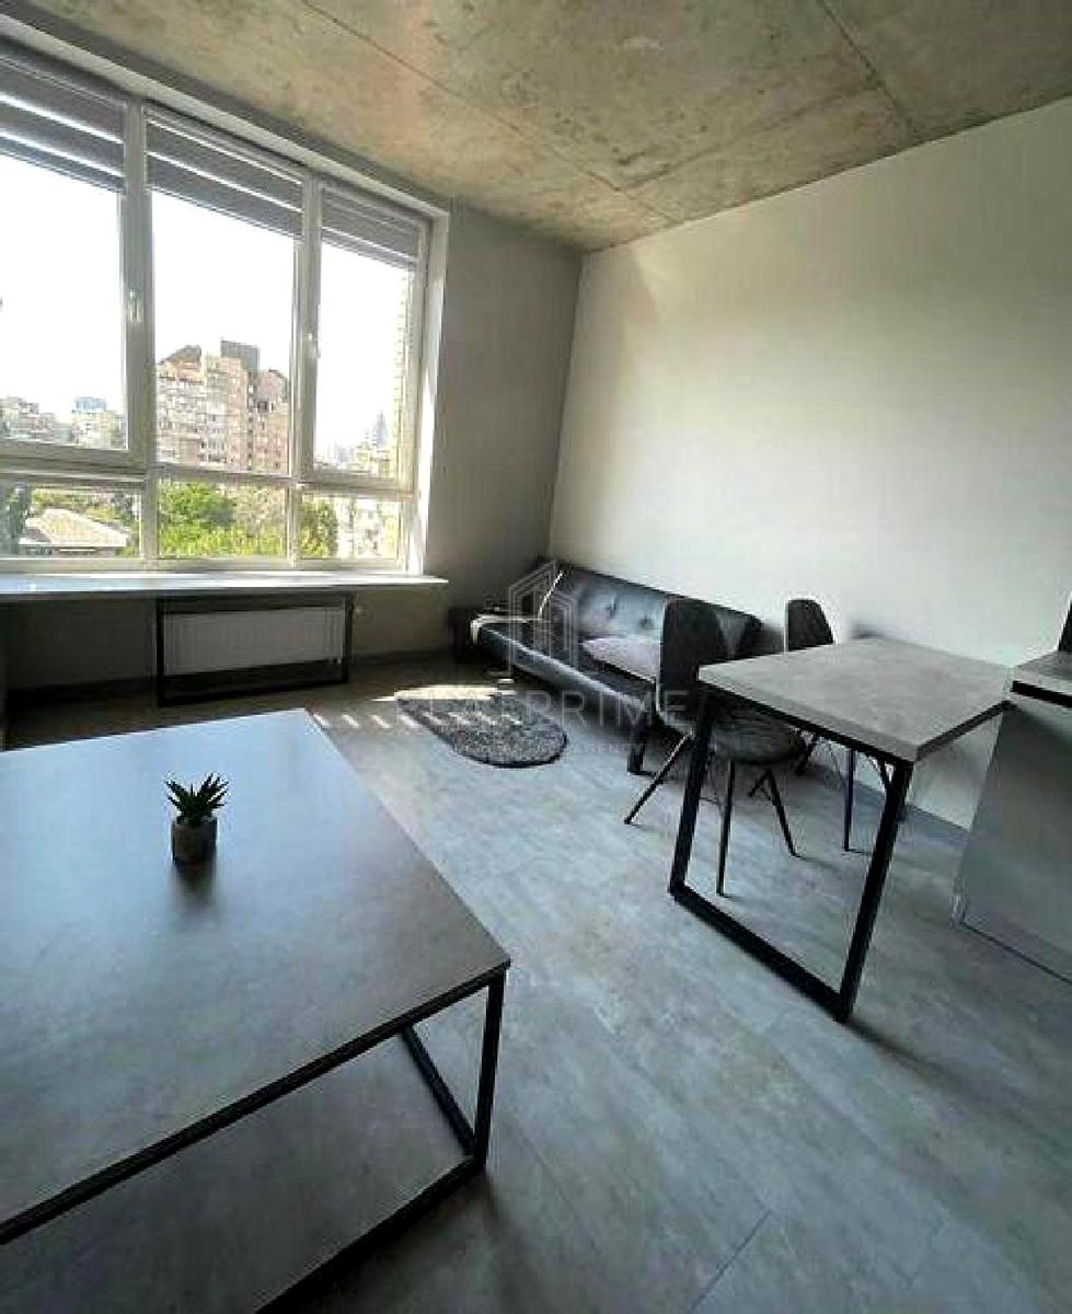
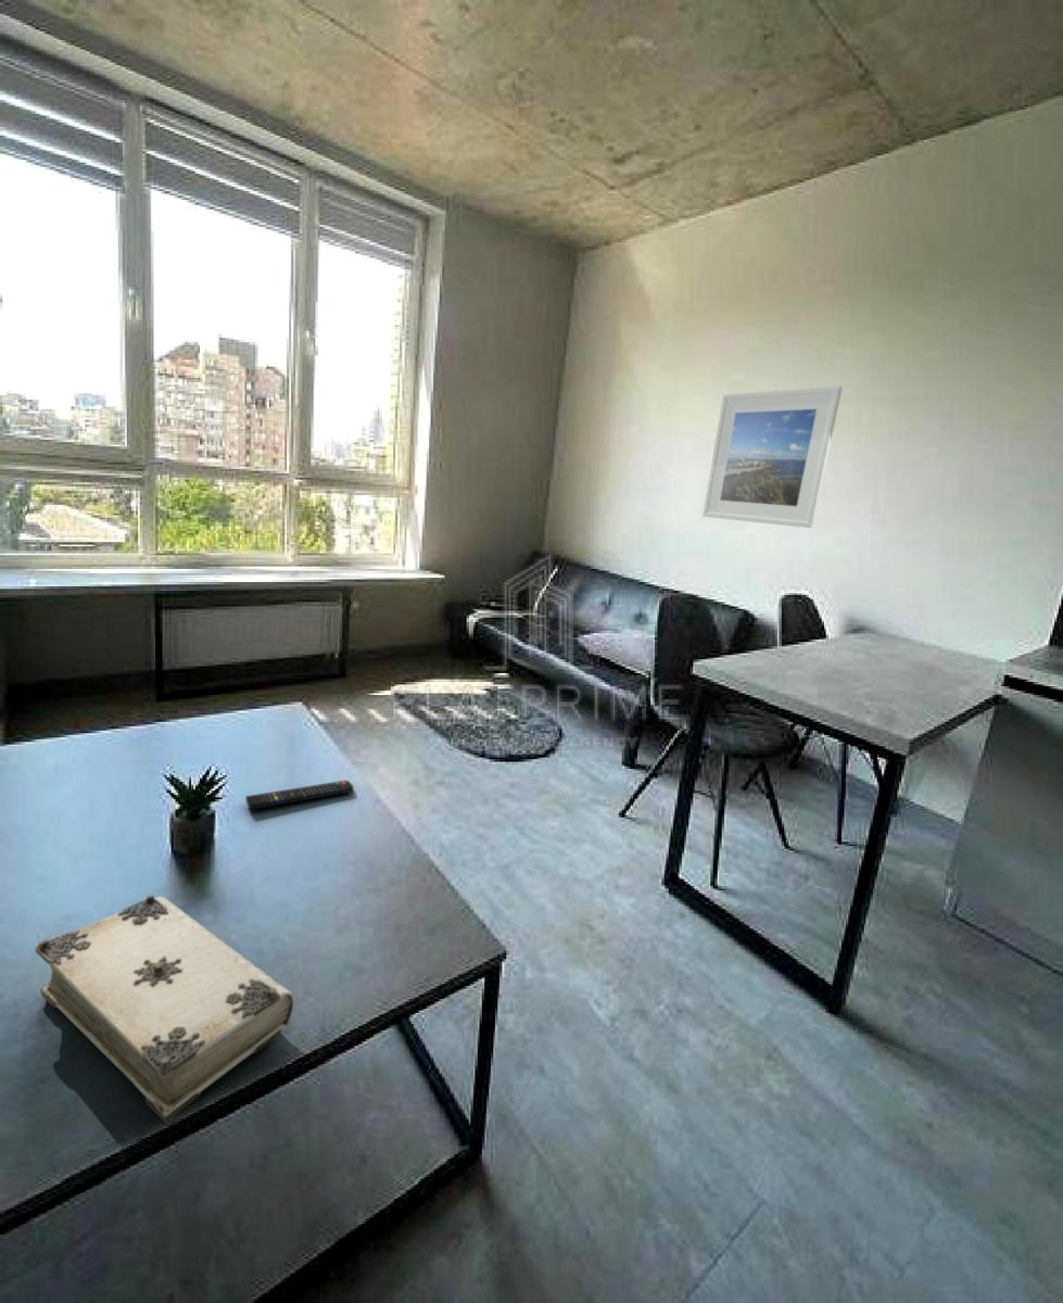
+ bible [34,894,295,1124]
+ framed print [701,385,844,529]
+ remote control [244,780,355,810]
